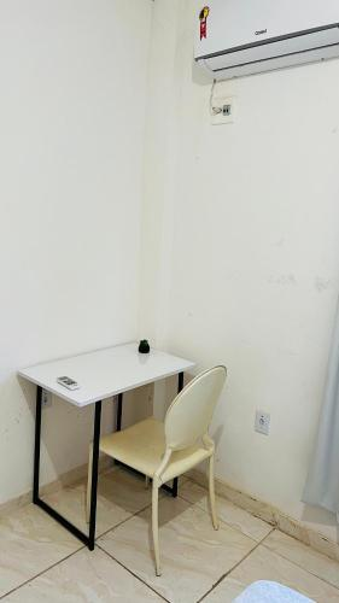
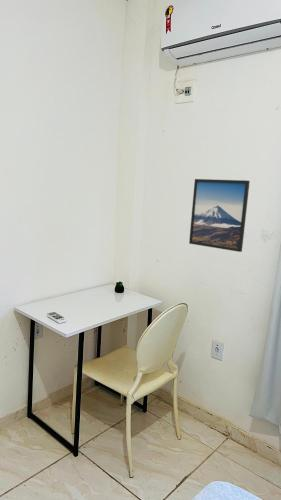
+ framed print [188,178,251,253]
